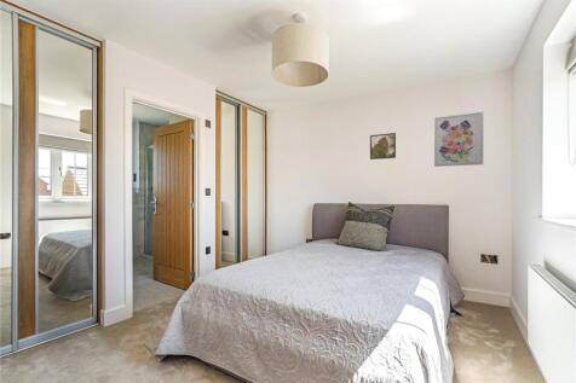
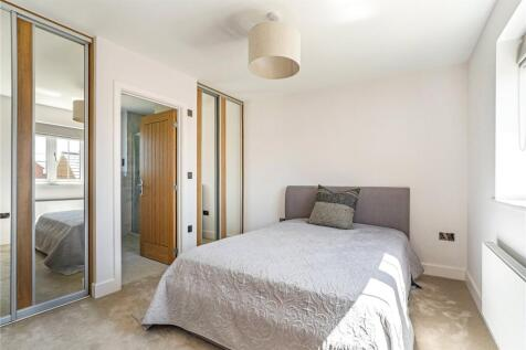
- wall art [433,111,484,168]
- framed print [369,132,397,161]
